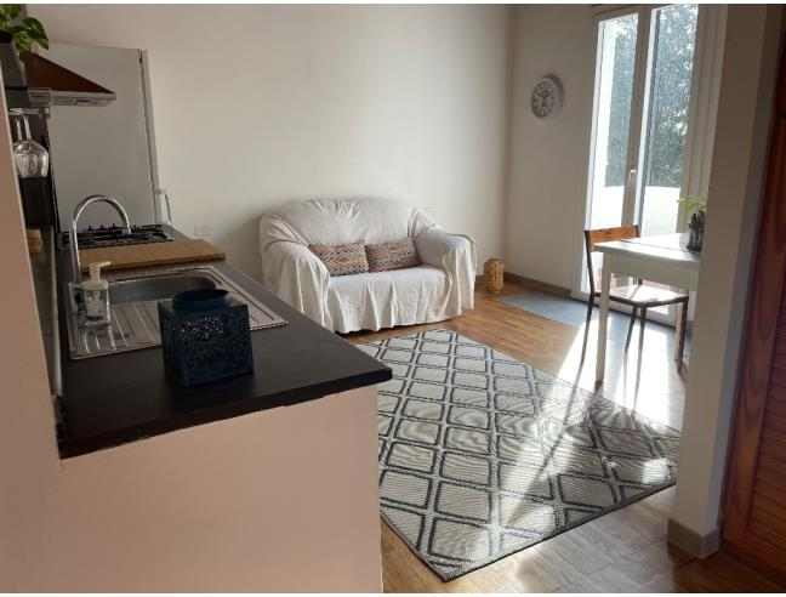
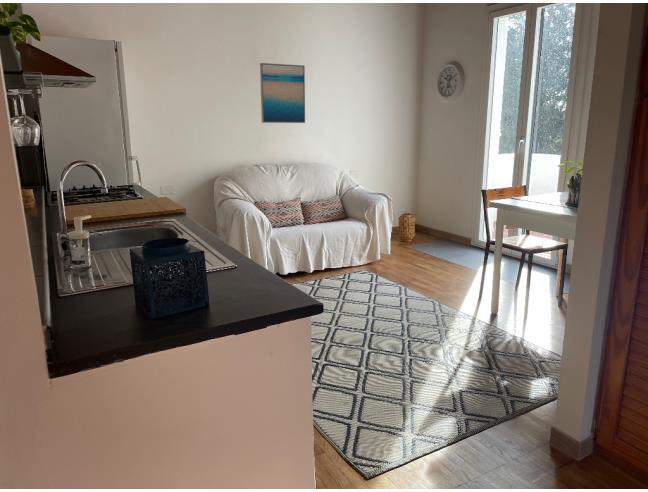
+ wall art [259,62,306,124]
